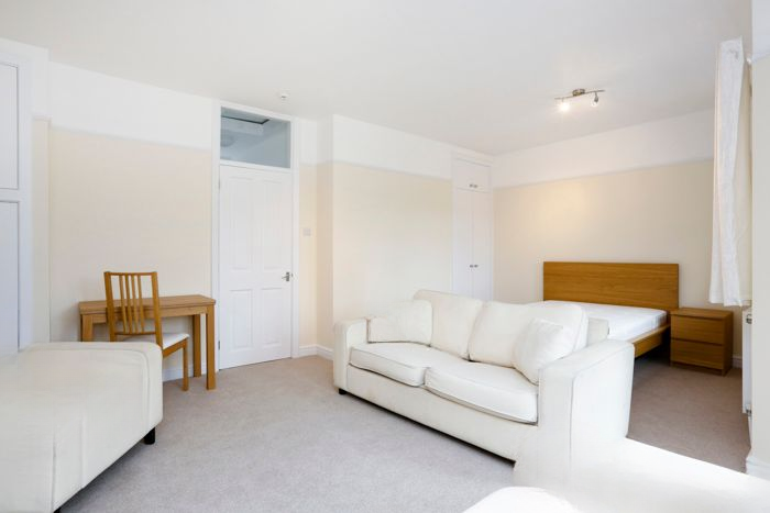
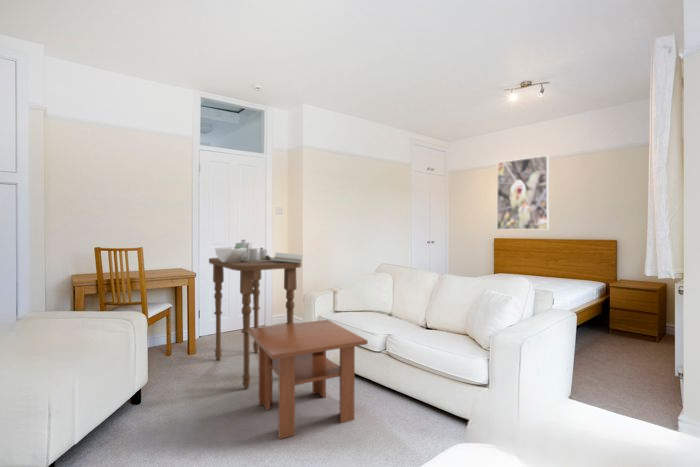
+ coffee table [248,319,369,440]
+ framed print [496,154,550,230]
+ side table [208,239,304,390]
